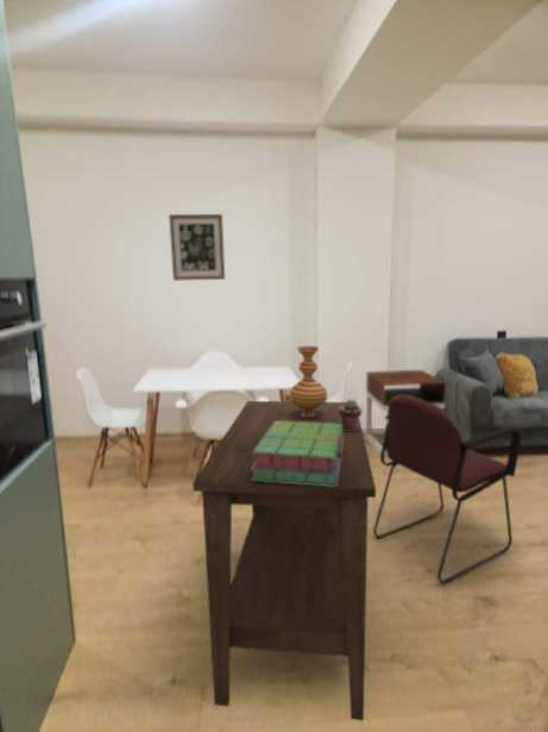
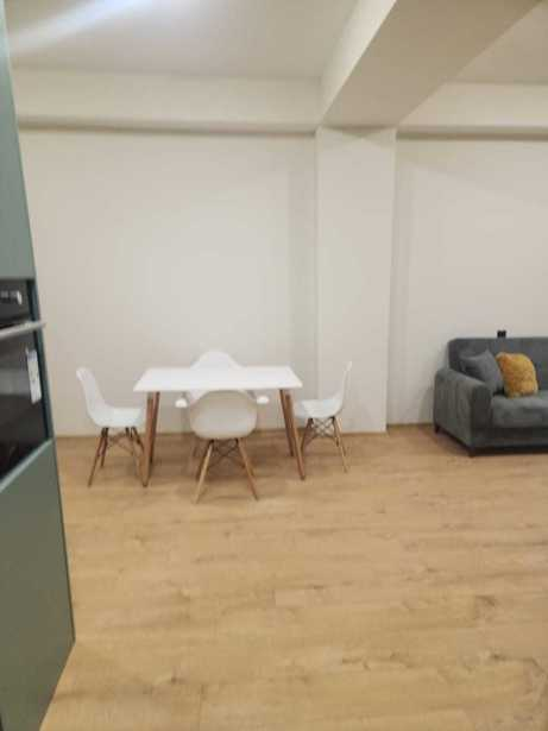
- armchair [372,396,522,584]
- vase [288,345,328,417]
- wall art [168,213,226,282]
- stack of books [251,421,344,487]
- nightstand [365,369,447,458]
- potted succulent [339,399,363,431]
- side table [191,400,377,721]
